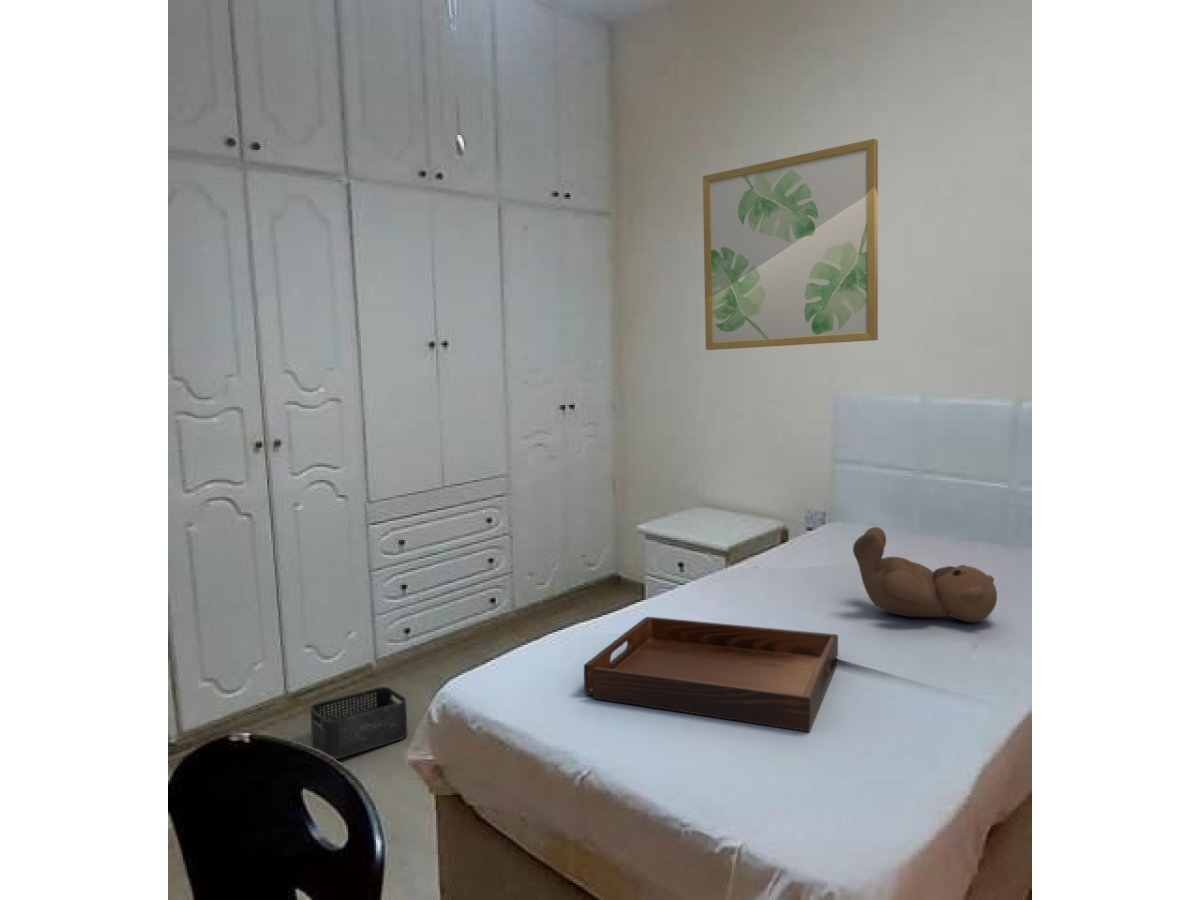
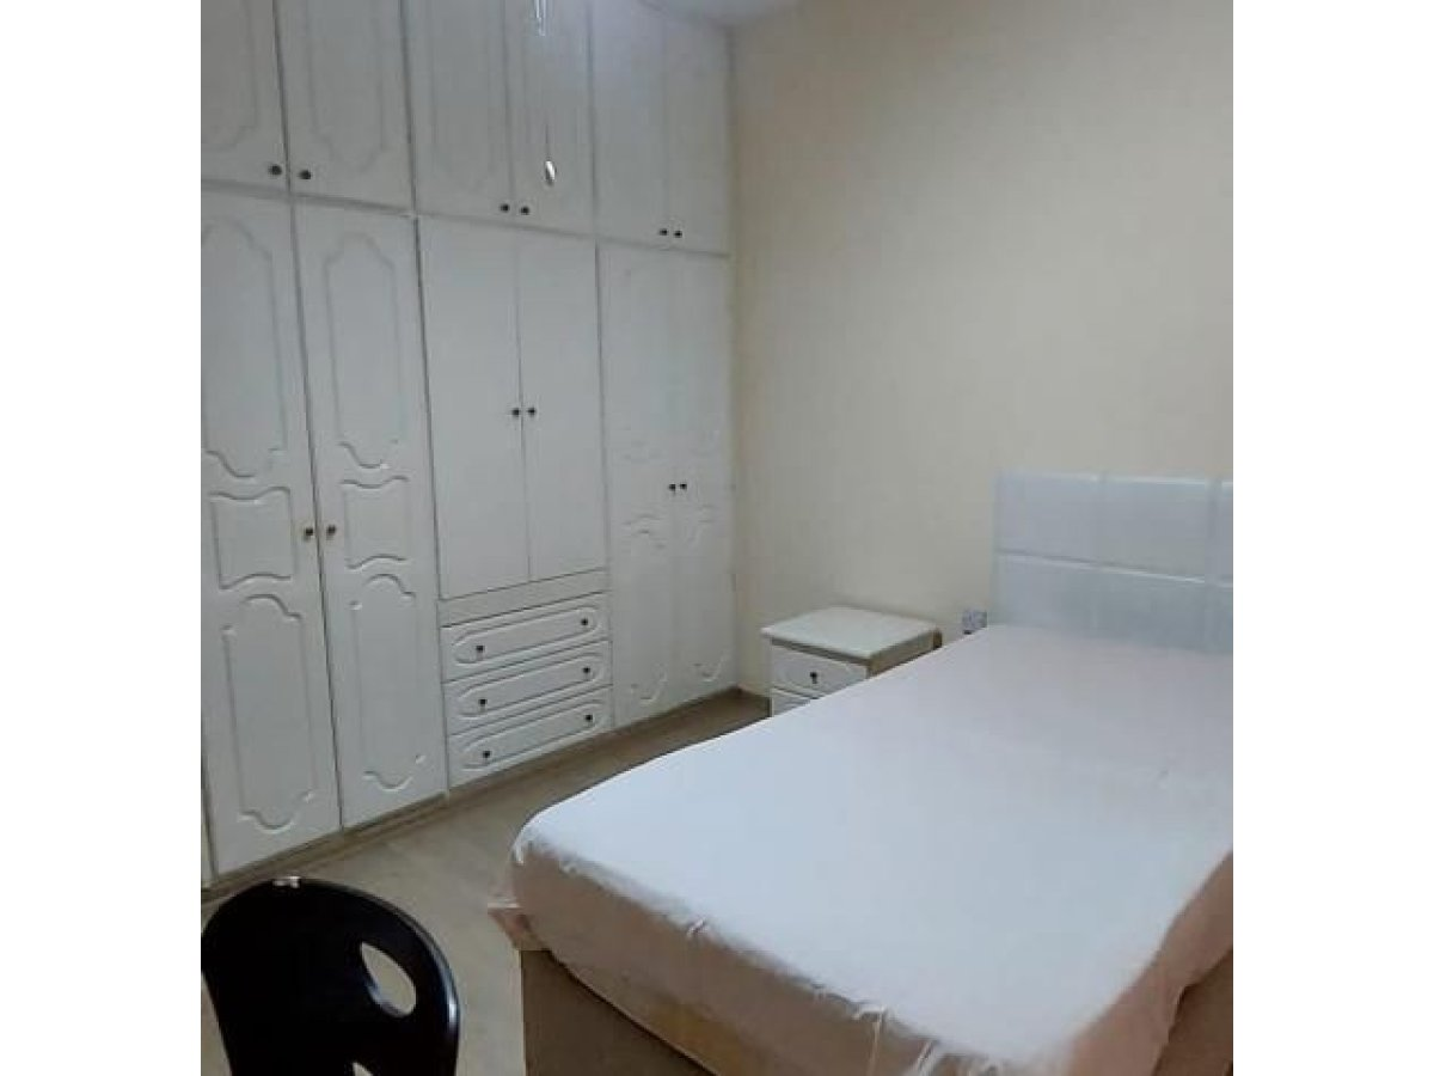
- wall art [702,138,879,351]
- teddy bear [852,526,998,623]
- storage bin [309,686,409,760]
- serving tray [583,616,839,732]
